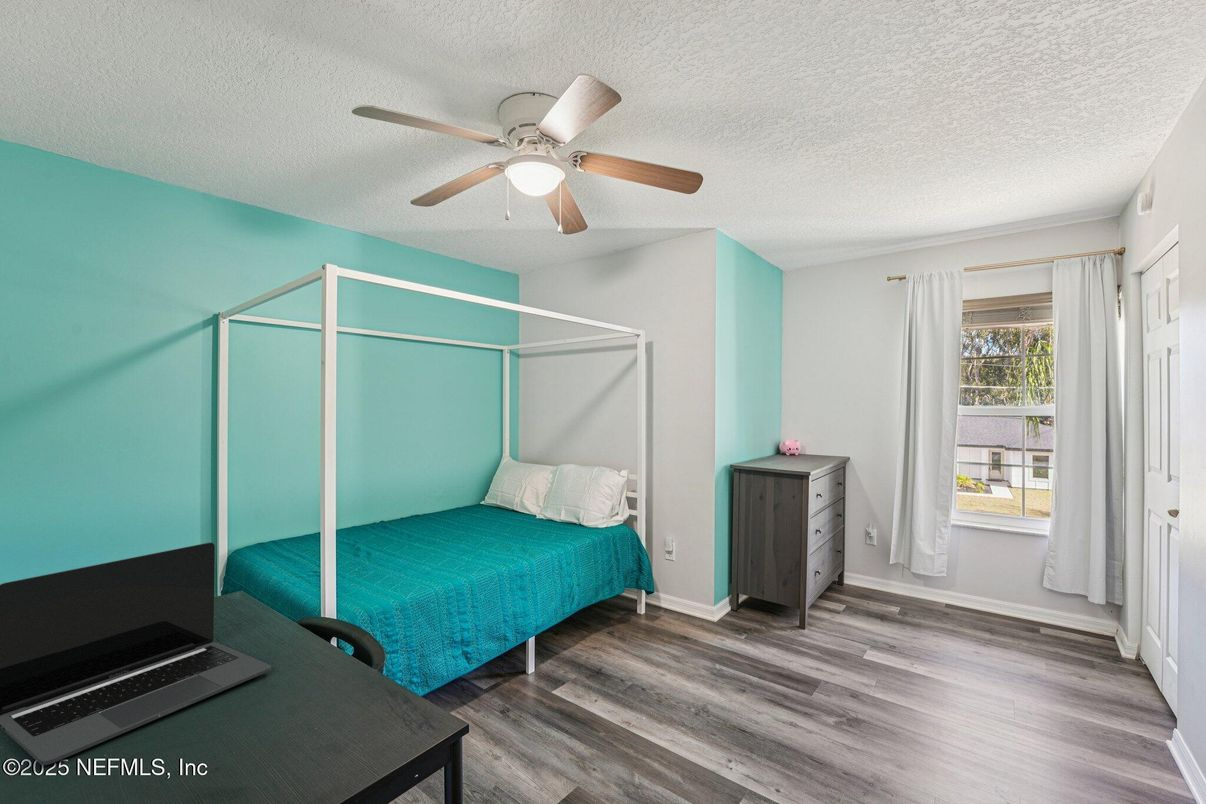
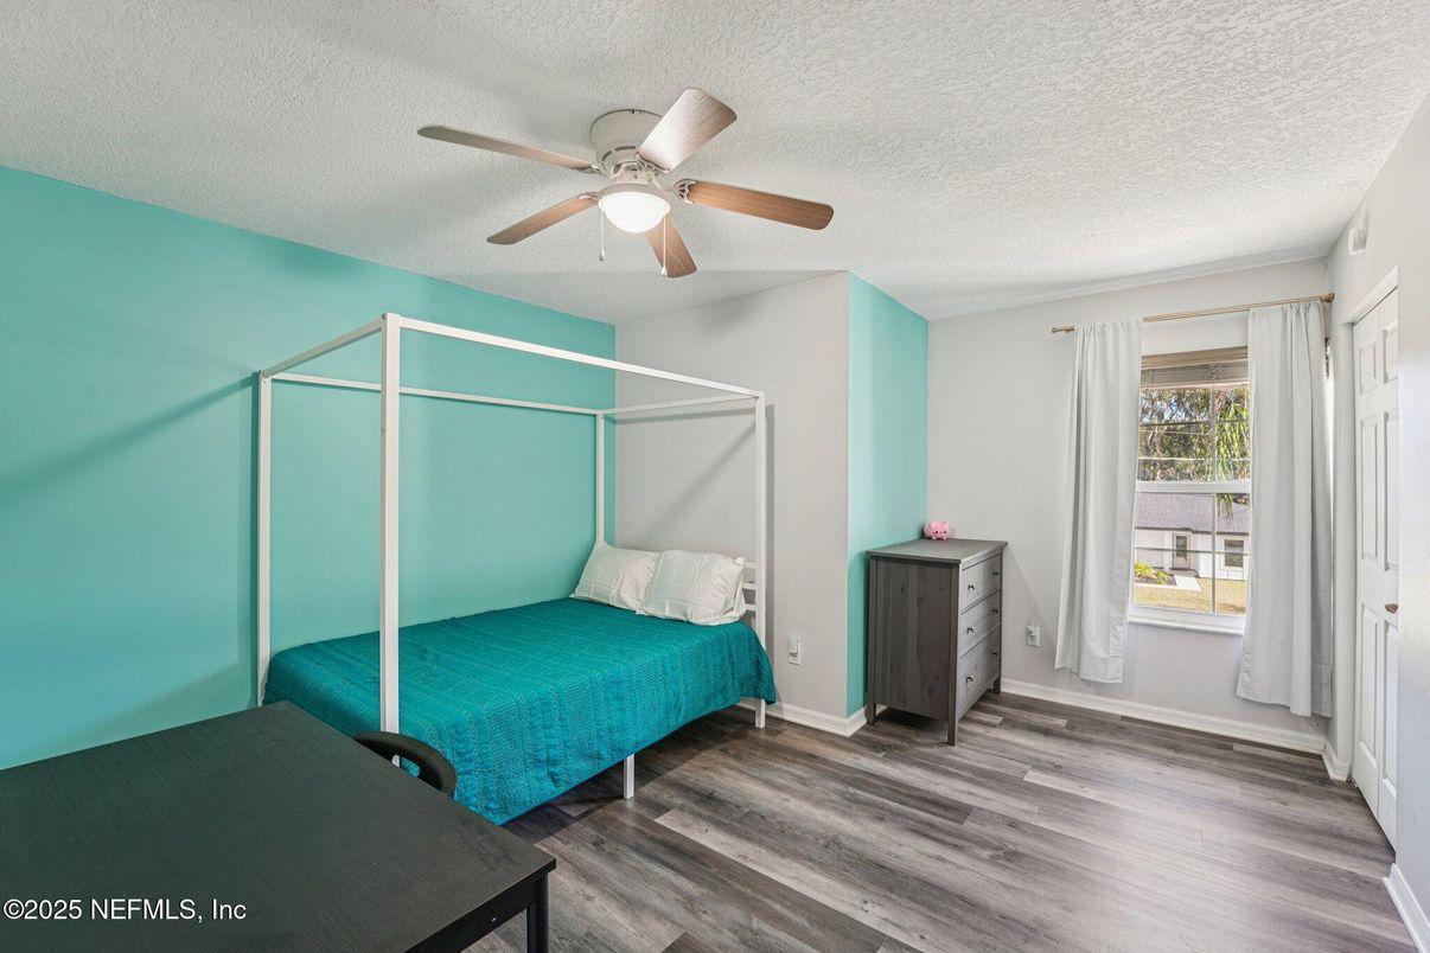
- laptop [0,542,272,766]
